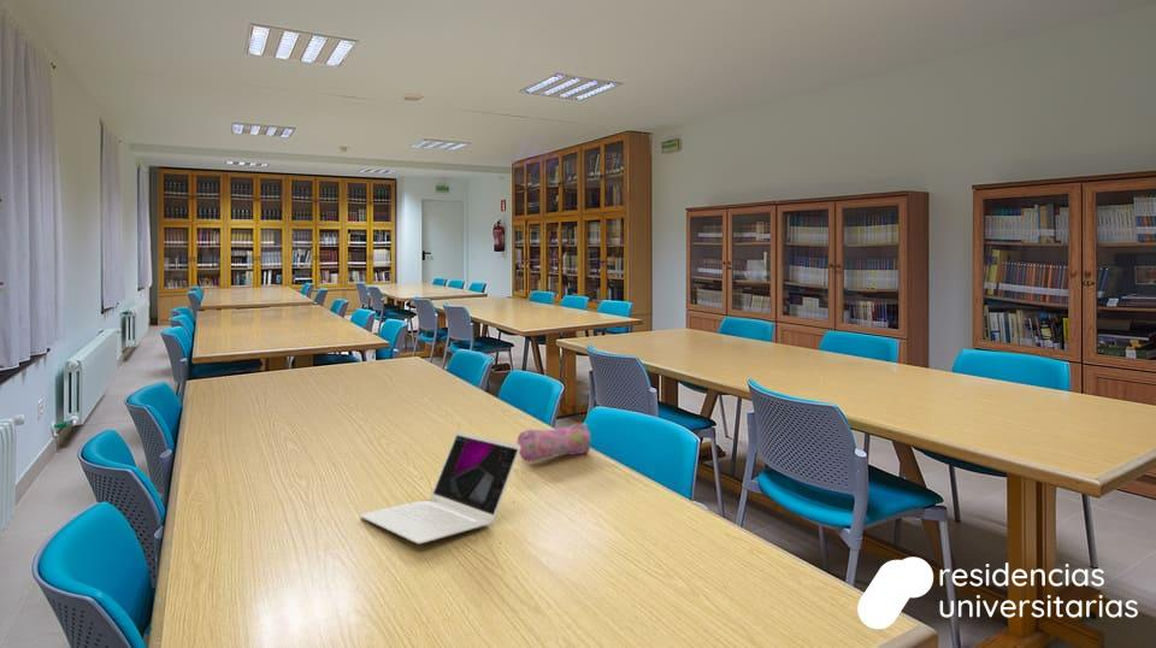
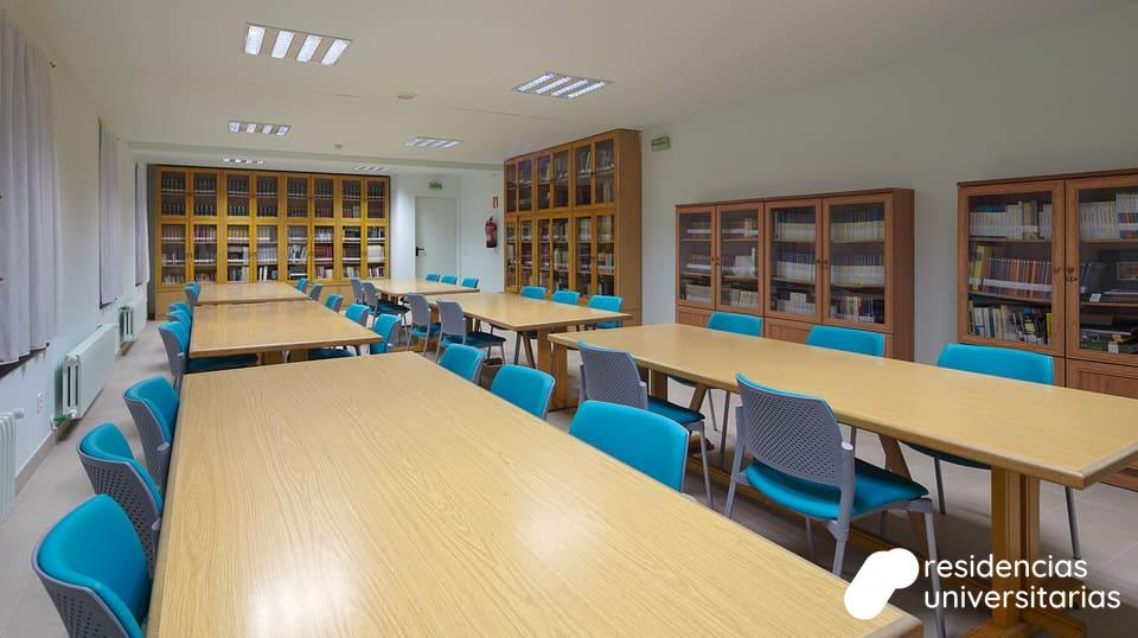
- pencil case [517,422,591,463]
- laptop [359,430,520,544]
